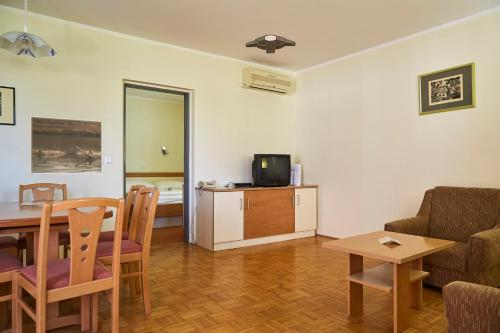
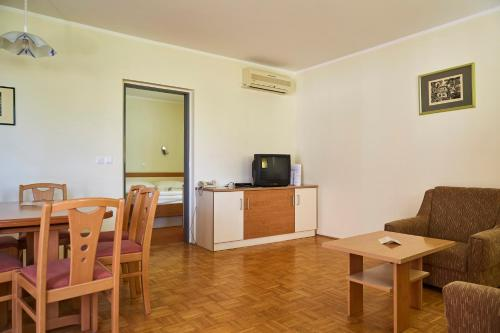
- ceiling light [244,33,297,54]
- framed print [29,115,103,175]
